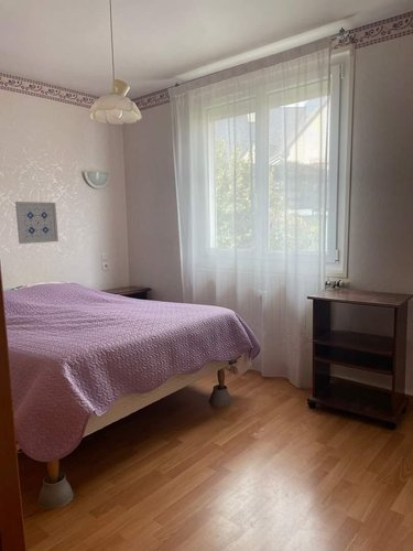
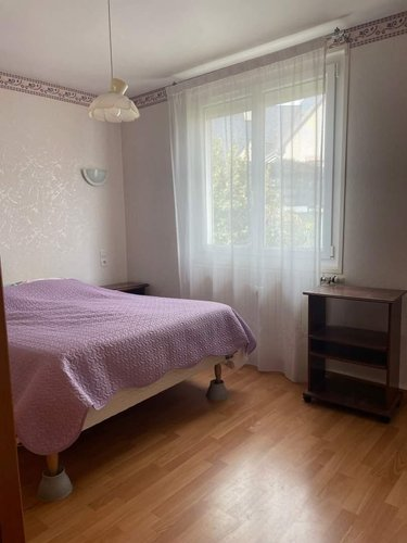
- wall art [14,201,59,245]
